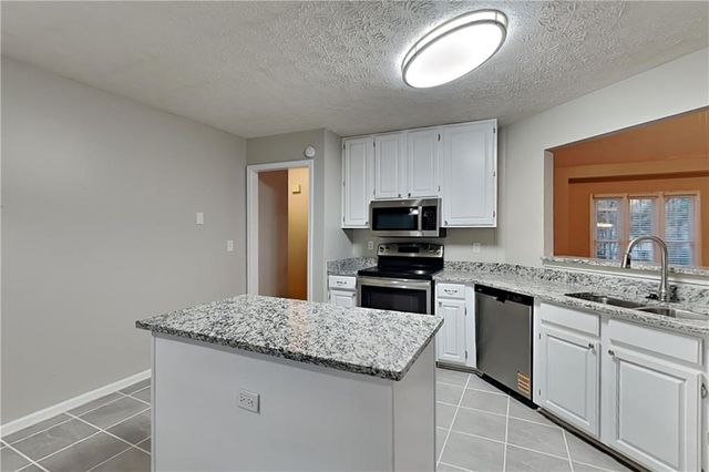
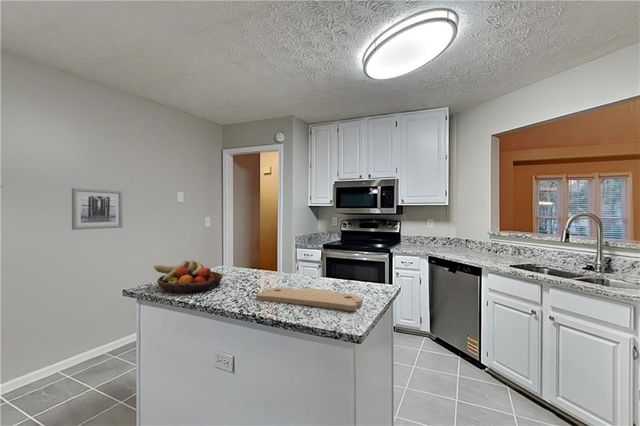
+ wall art [71,187,124,231]
+ fruit bowl [153,259,223,294]
+ cutting board [255,286,364,312]
